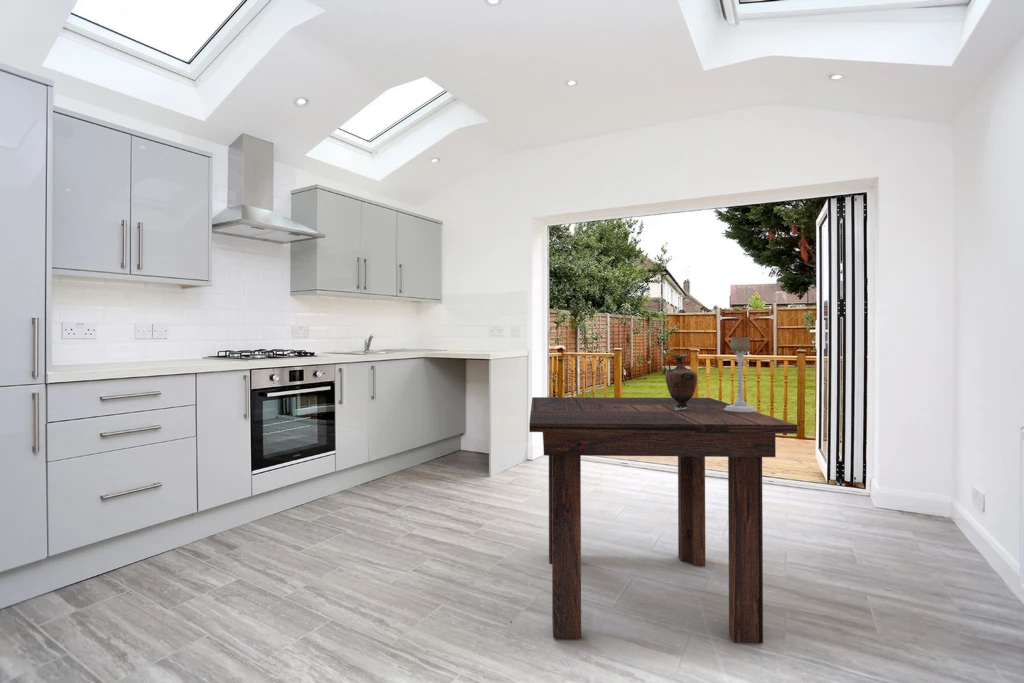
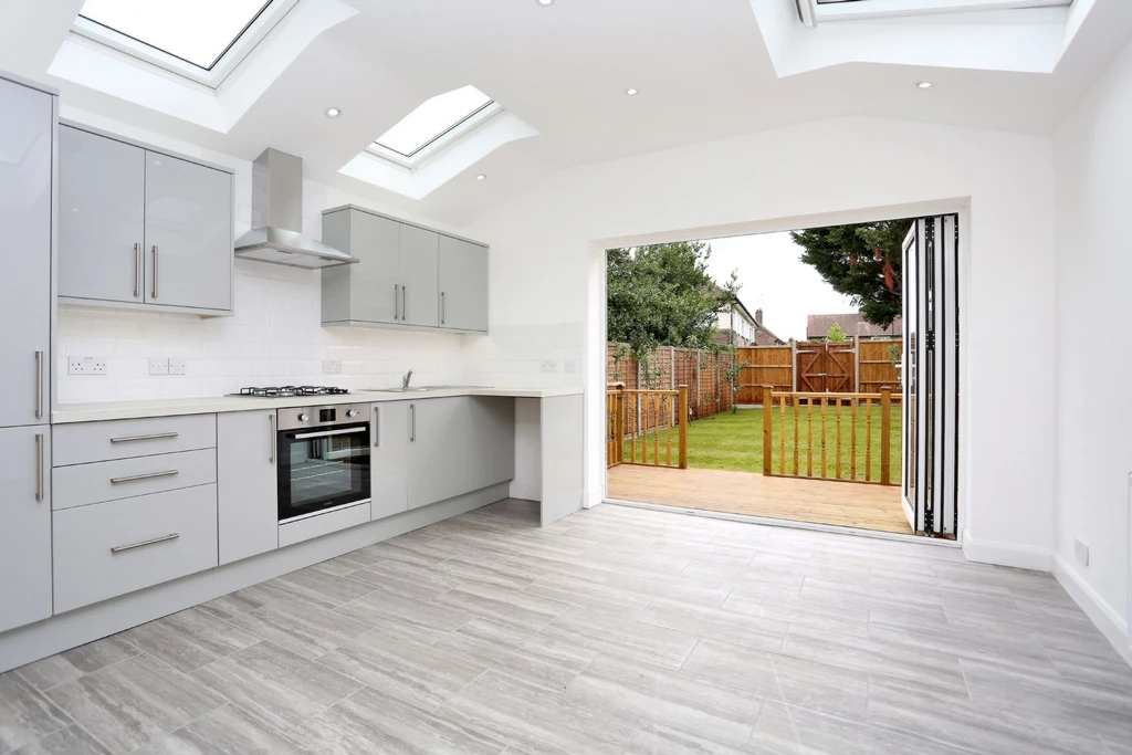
- candle holder [724,336,758,412]
- vase [664,351,698,411]
- dining table [528,396,798,644]
